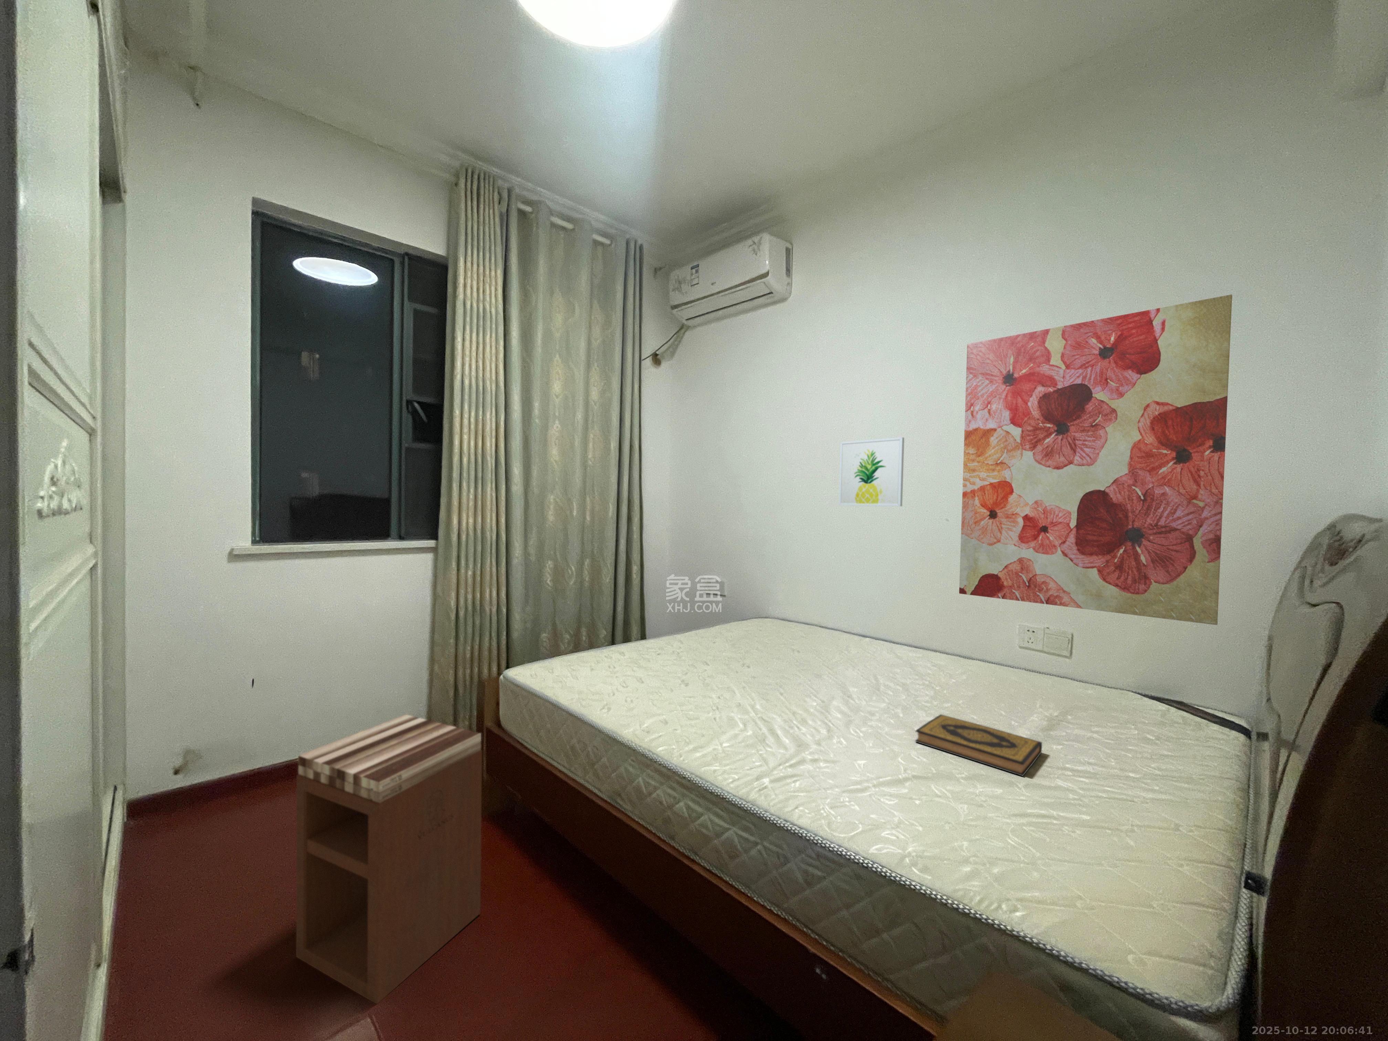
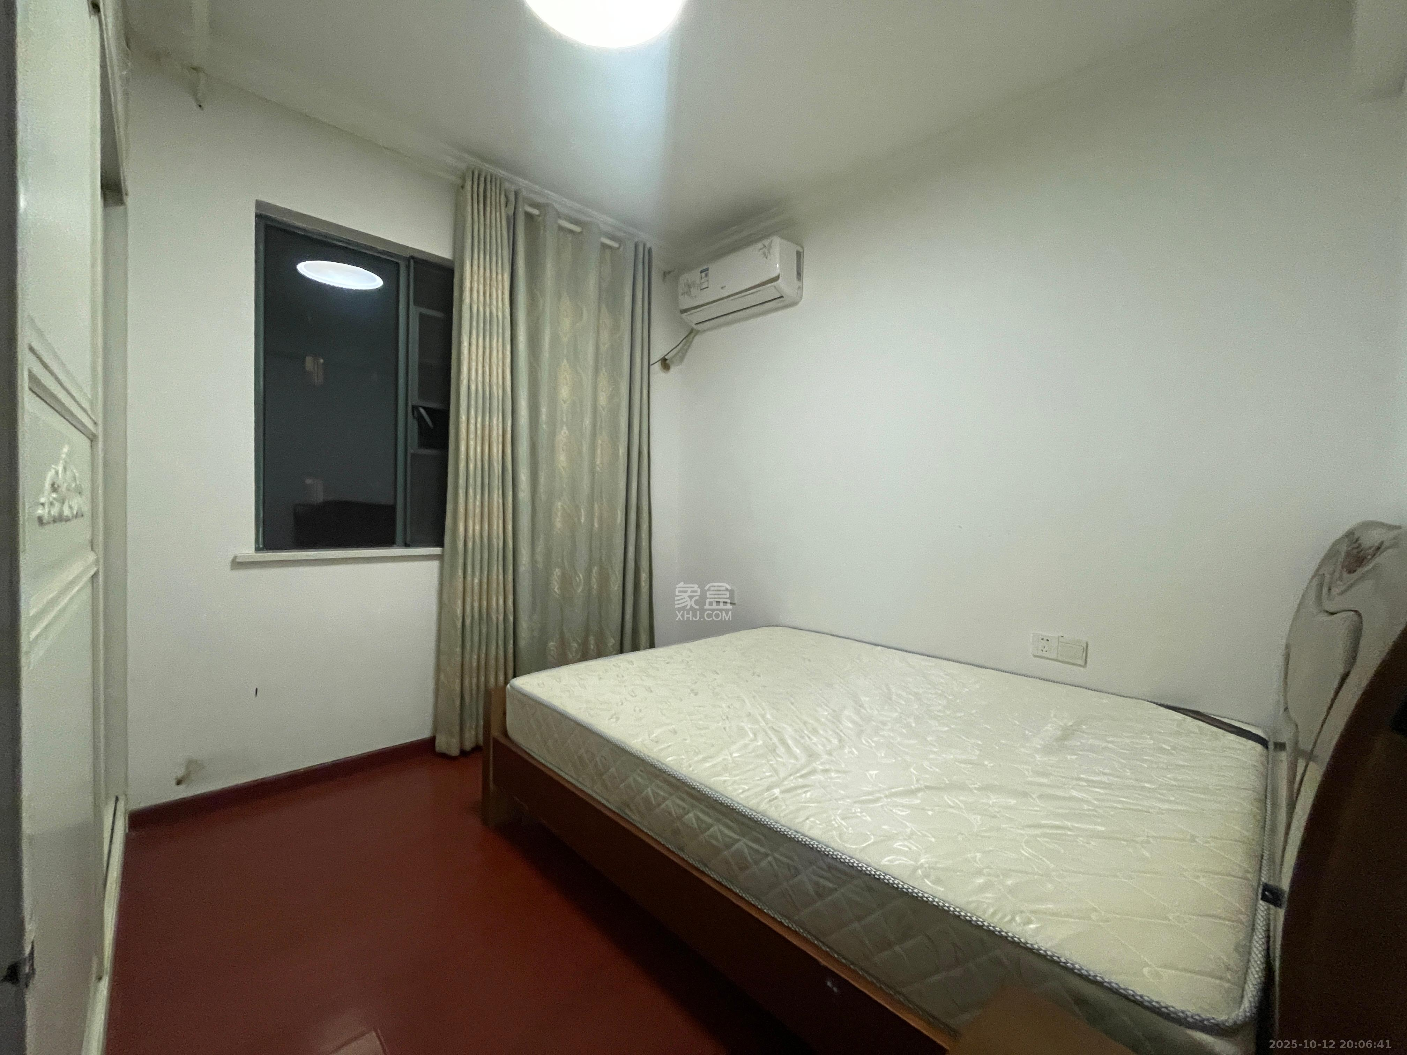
- wall art [958,294,1233,625]
- hardback book [915,714,1043,776]
- wall art [838,437,905,506]
- nightstand [296,714,482,1005]
